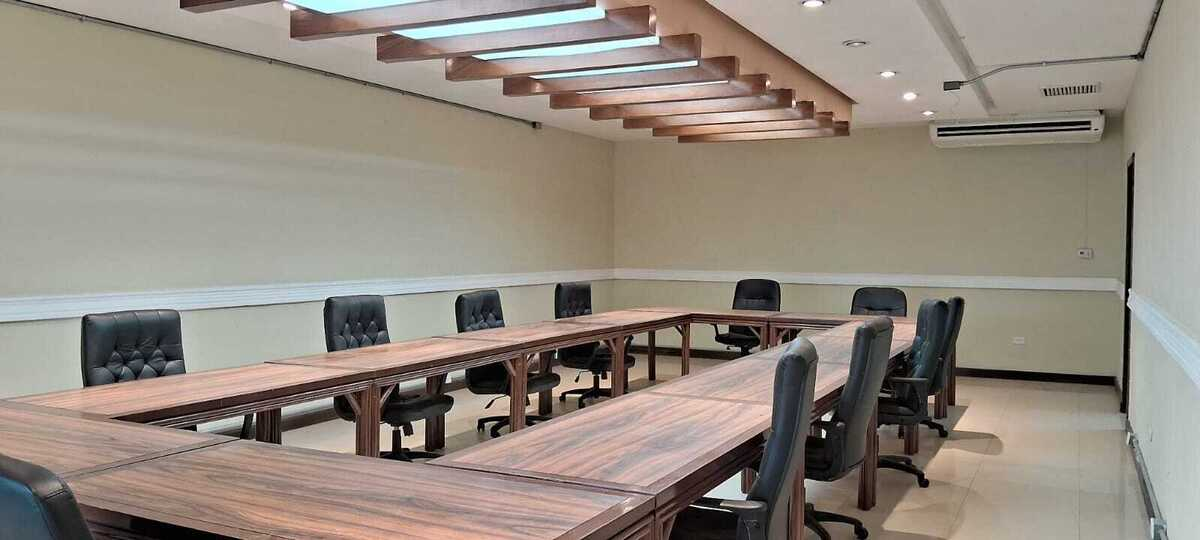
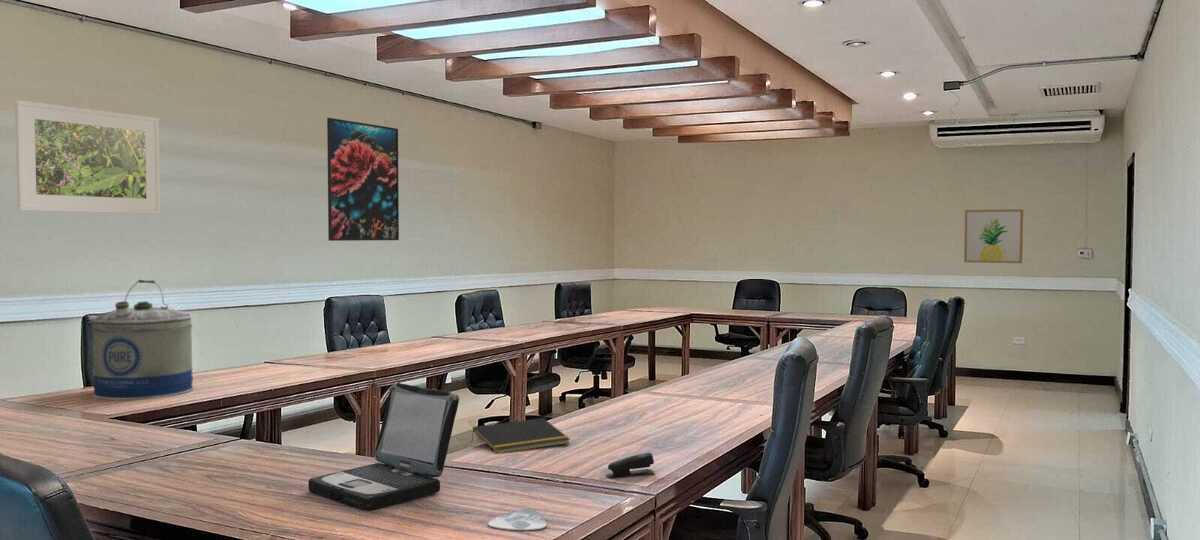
+ wall art [963,208,1024,264]
+ water jug [91,279,194,401]
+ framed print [326,117,400,242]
+ laptop [307,382,460,511]
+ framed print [14,99,162,215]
+ guitar pick [487,507,547,531]
+ stapler [605,452,656,479]
+ notepad [470,417,571,454]
